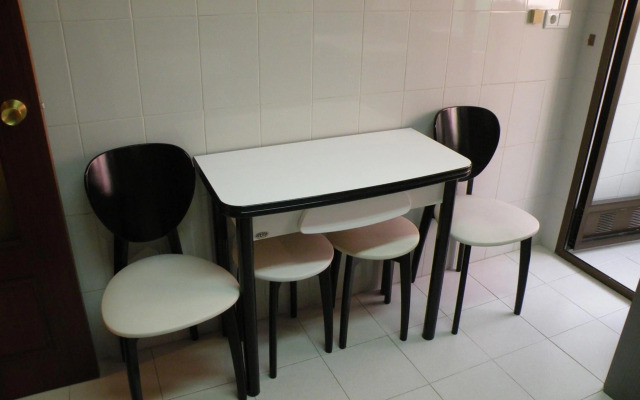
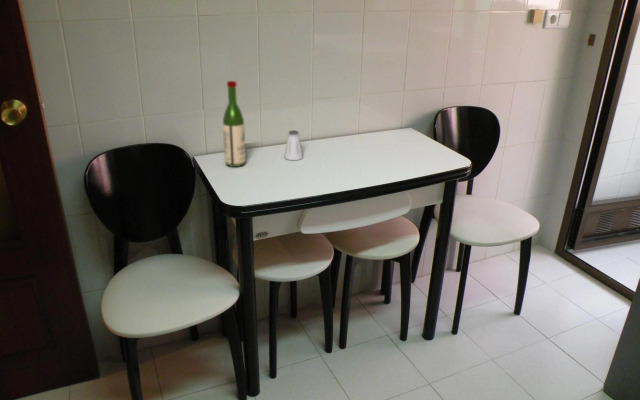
+ wine bottle [222,80,247,168]
+ saltshaker [283,129,304,161]
